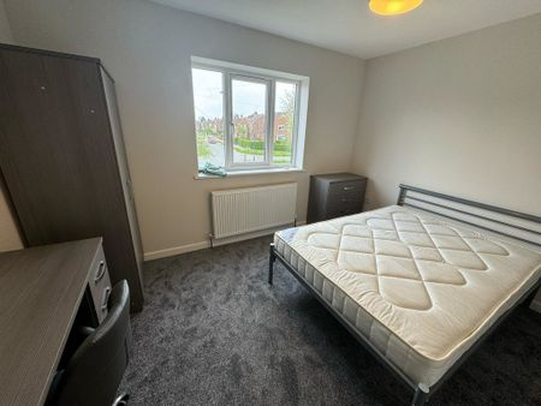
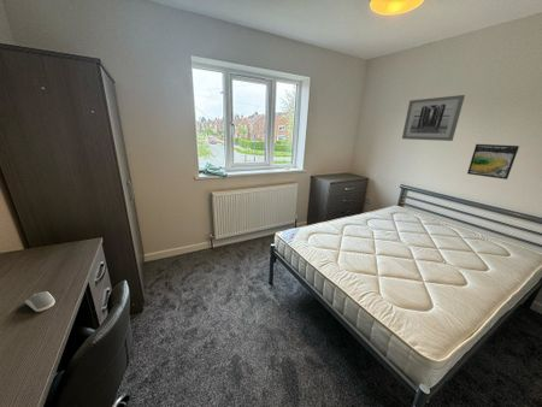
+ computer mouse [24,290,57,313]
+ wall art [401,94,466,142]
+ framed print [466,143,520,181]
